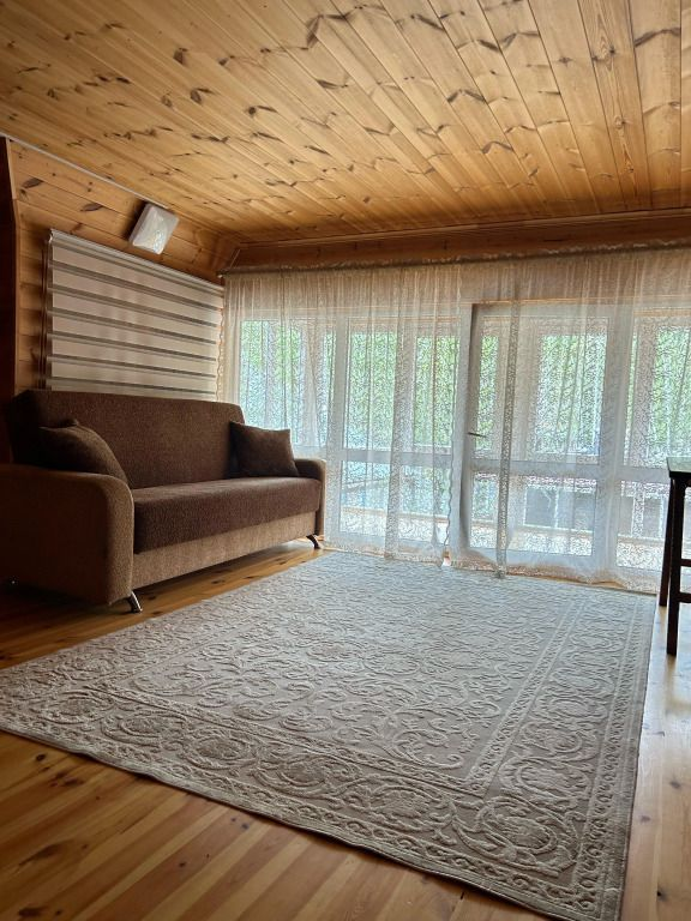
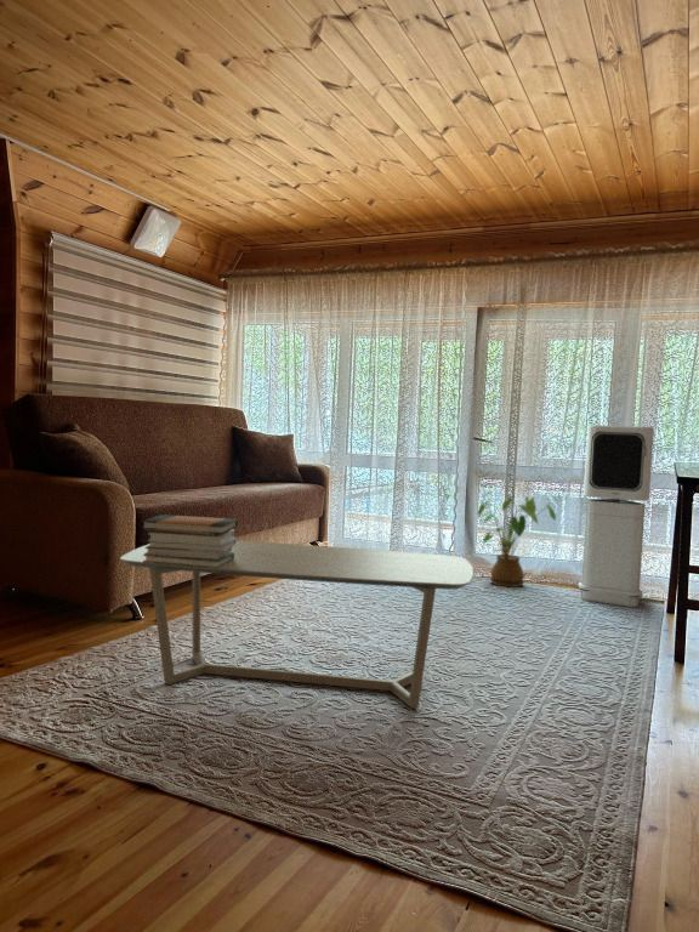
+ book stack [140,513,239,568]
+ air purifier [576,424,655,608]
+ house plant [477,494,557,589]
+ coffee table [119,540,474,710]
